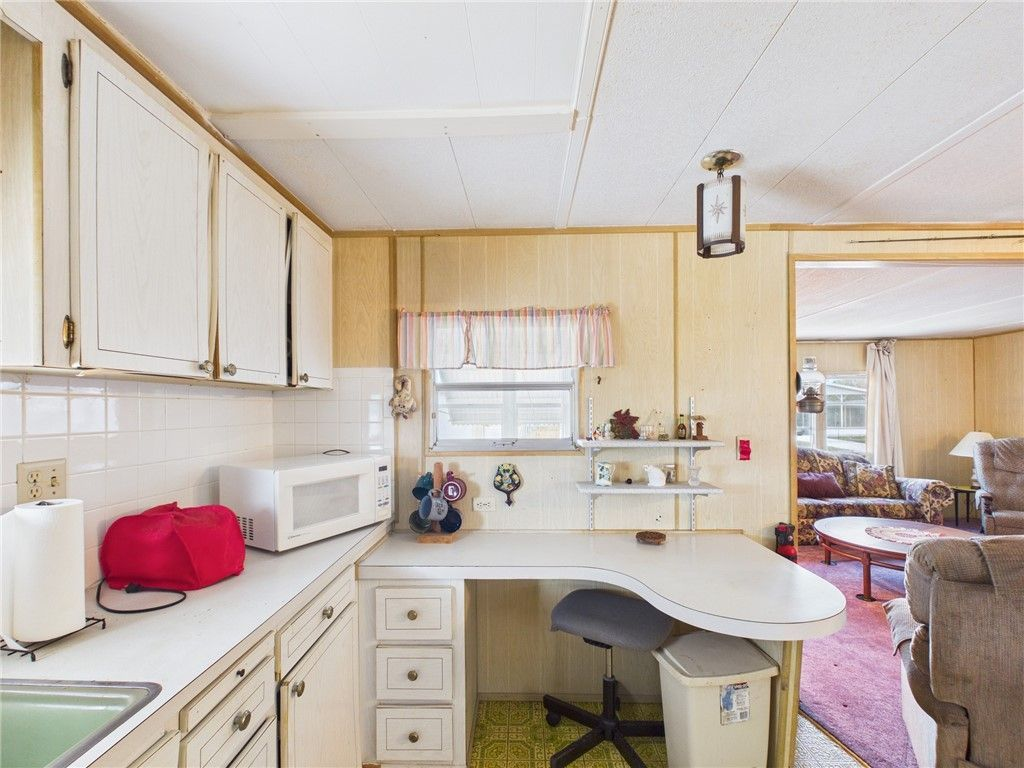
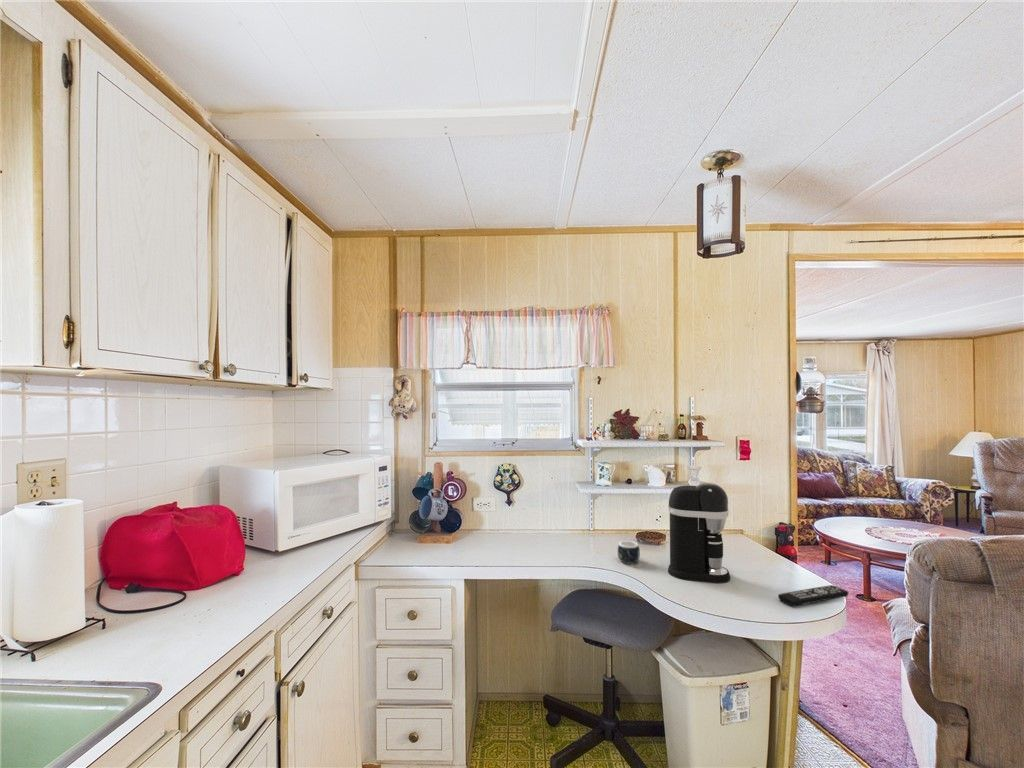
+ coffee maker [667,482,731,584]
+ remote control [777,584,850,607]
+ mug [617,540,641,565]
